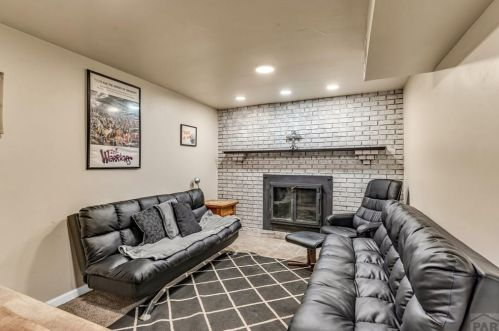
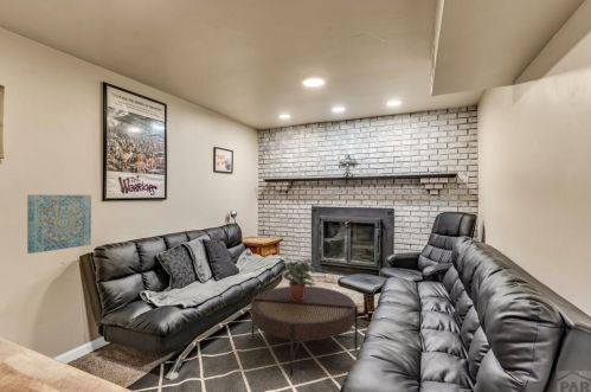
+ potted plant [280,257,317,301]
+ coffee table [250,285,359,378]
+ wall art [26,193,92,255]
